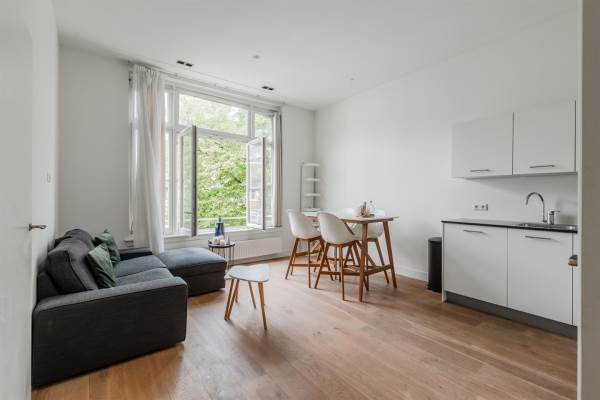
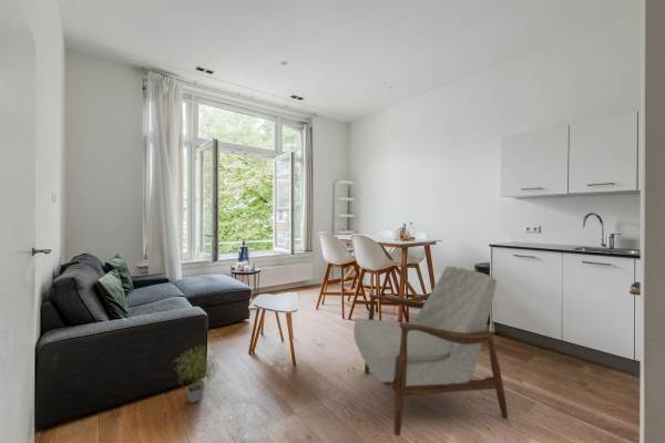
+ armchair [352,266,509,436]
+ potted plant [174,343,219,404]
